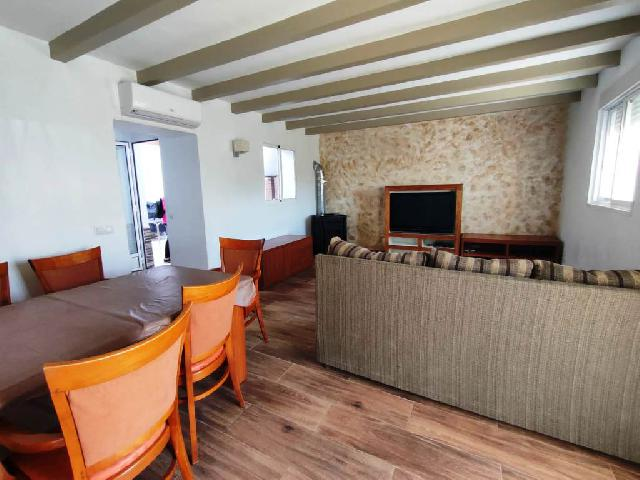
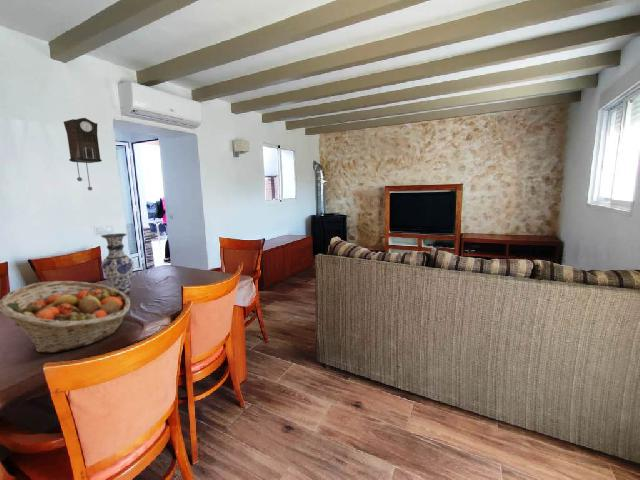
+ vase [100,232,134,295]
+ pendulum clock [63,117,103,191]
+ fruit basket [0,280,131,354]
